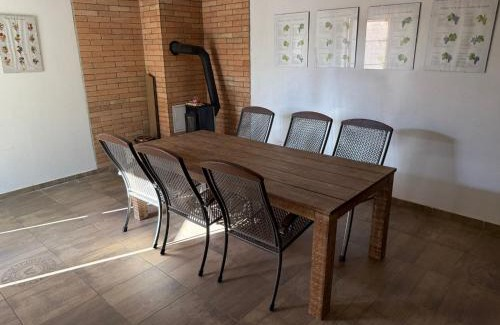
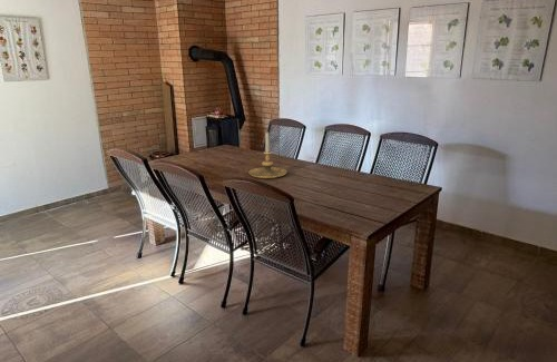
+ candle holder [247,130,289,179]
